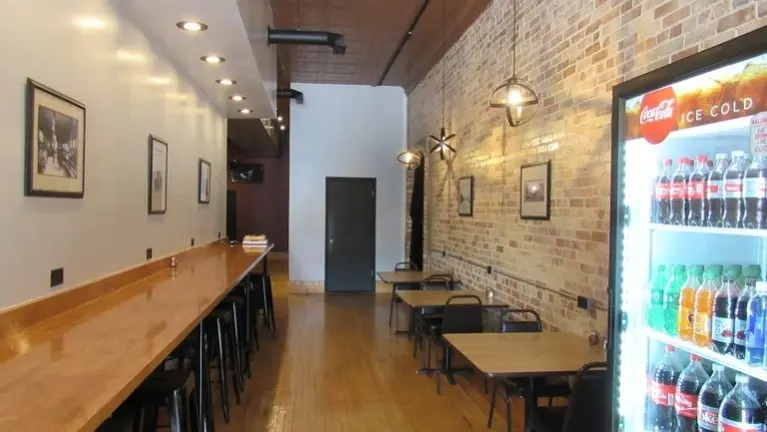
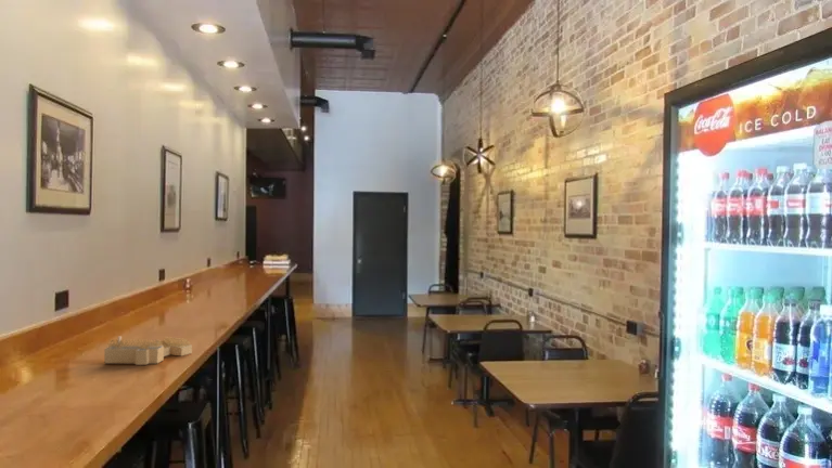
+ house frame [103,335,193,366]
